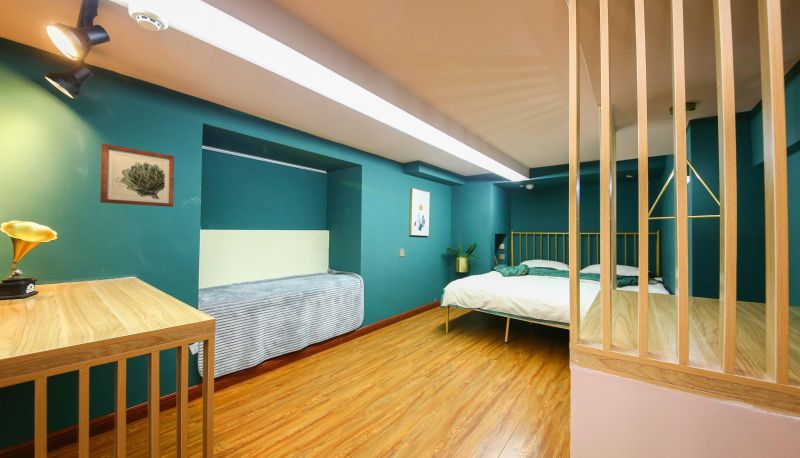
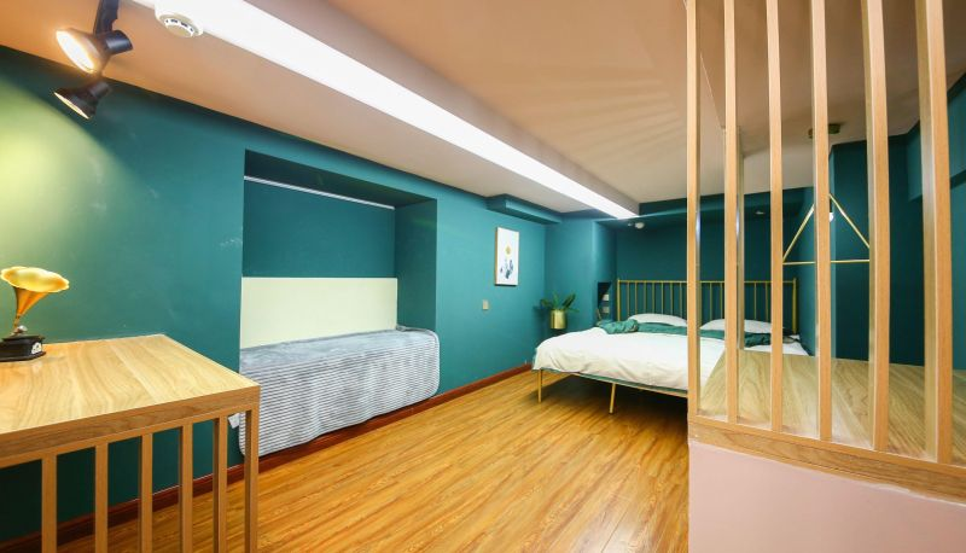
- wall art [99,143,175,208]
